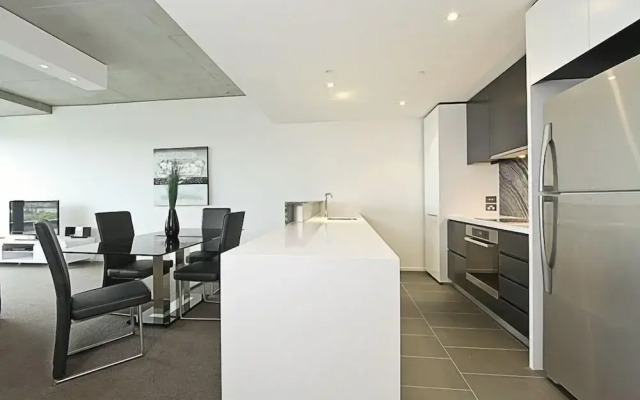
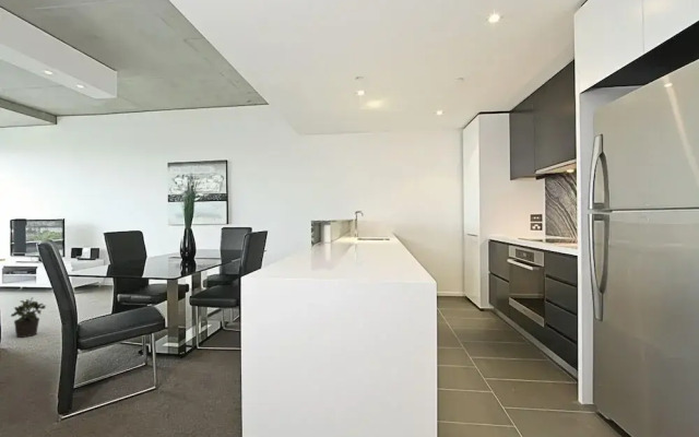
+ potted plant [10,296,47,339]
